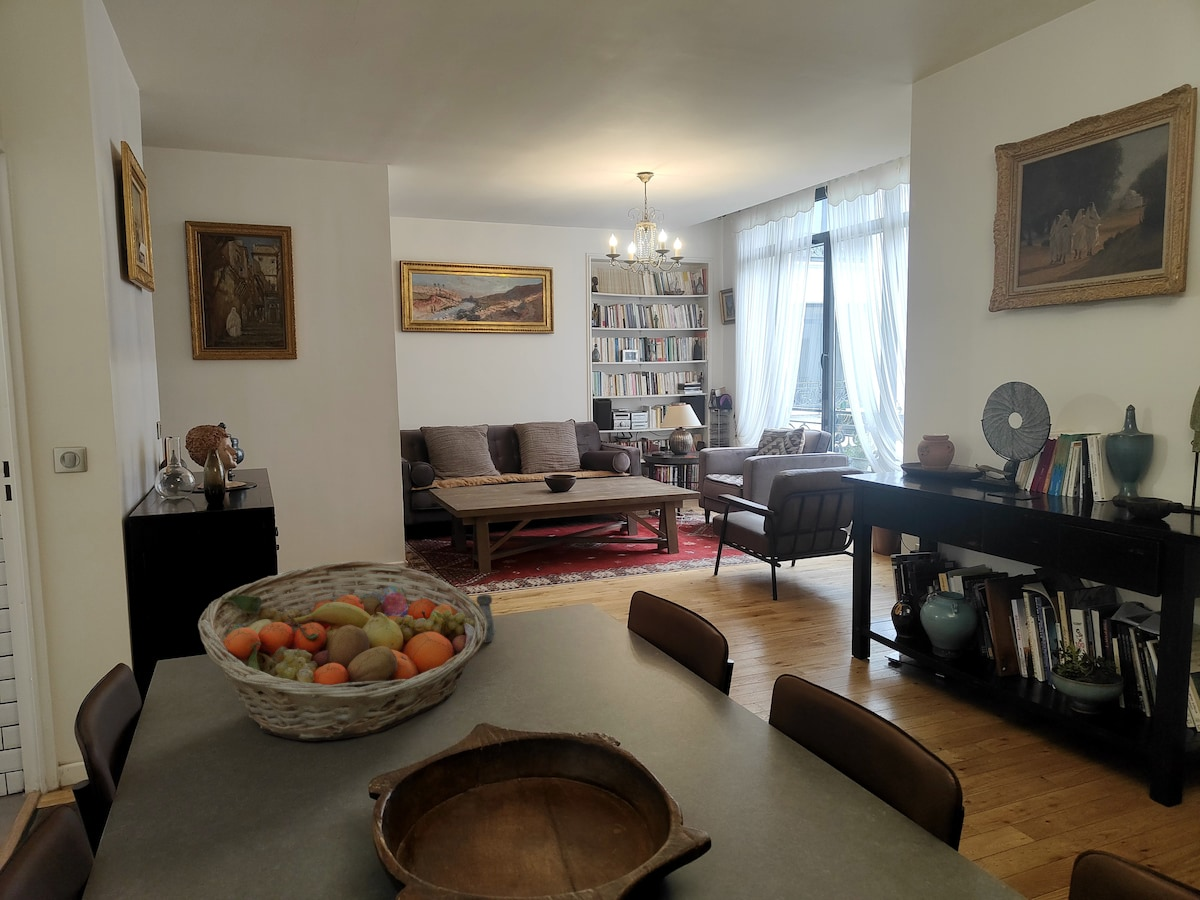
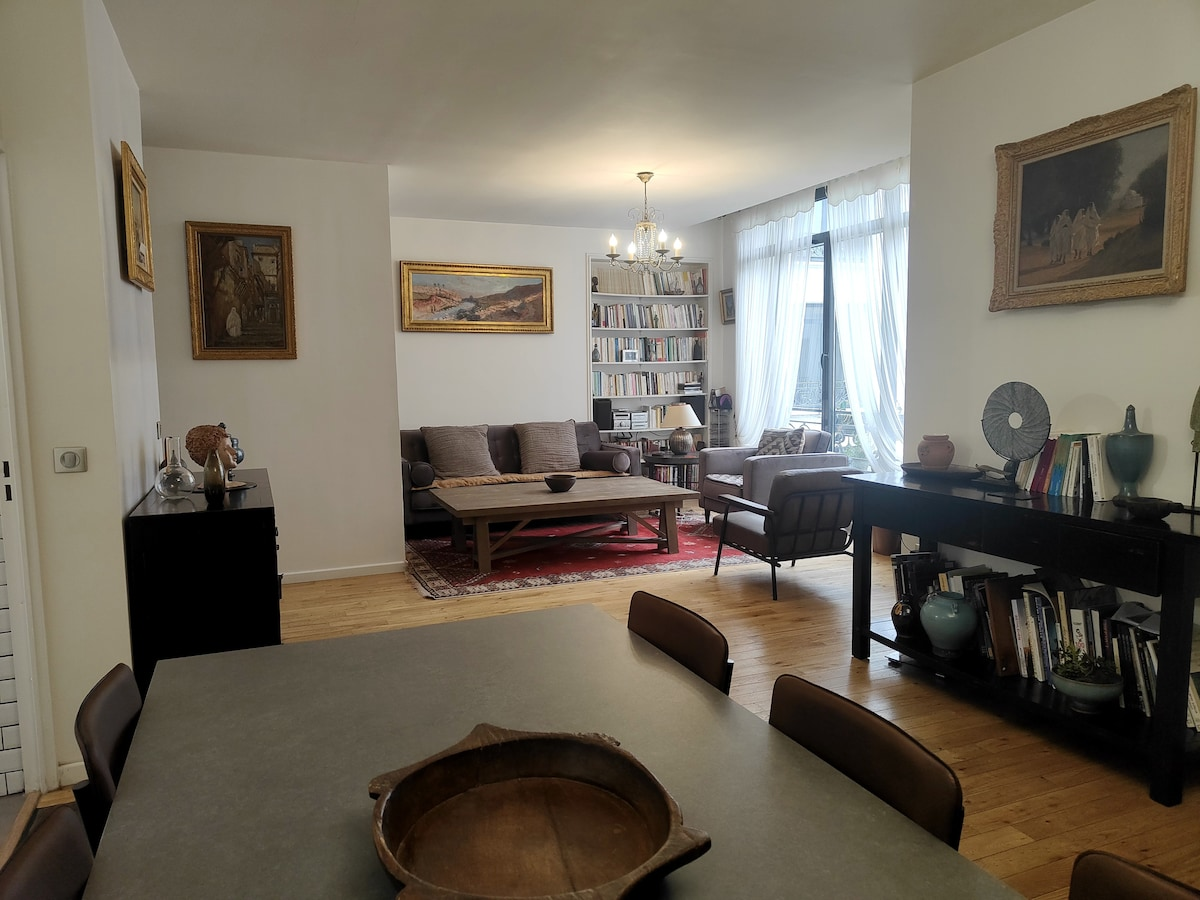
- fruit basket [197,560,488,742]
- salt shaker [476,593,496,644]
